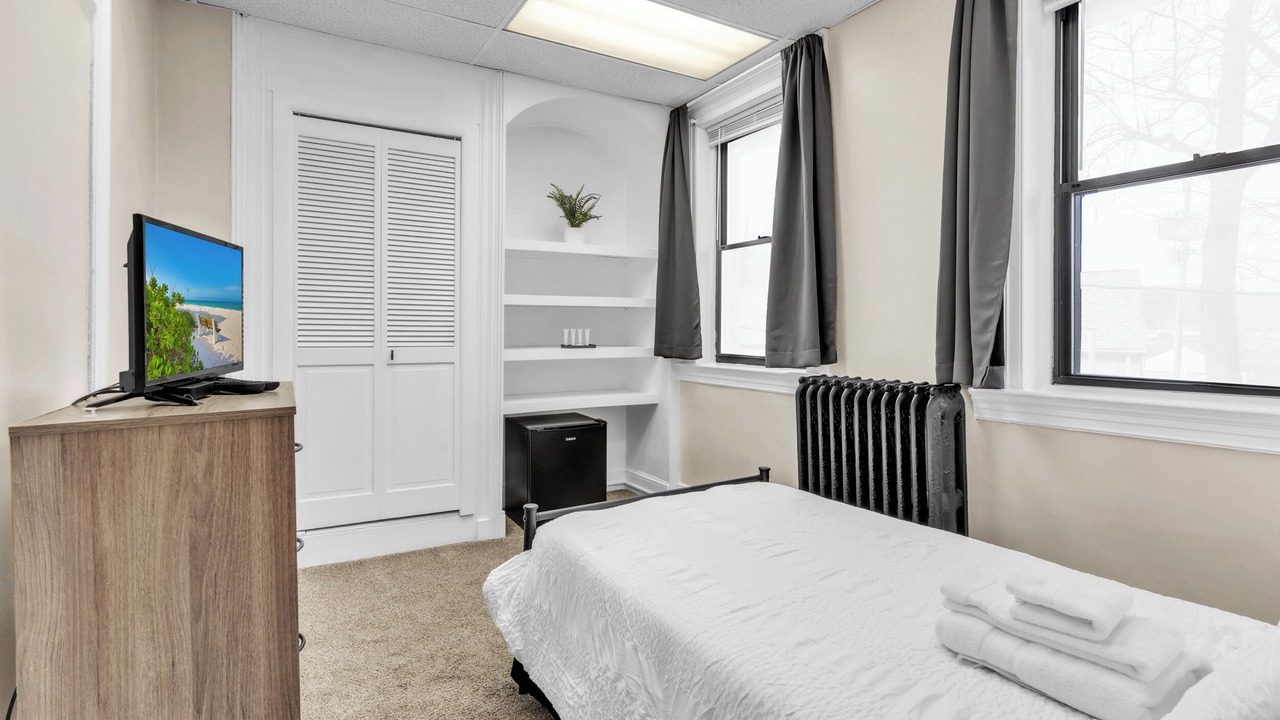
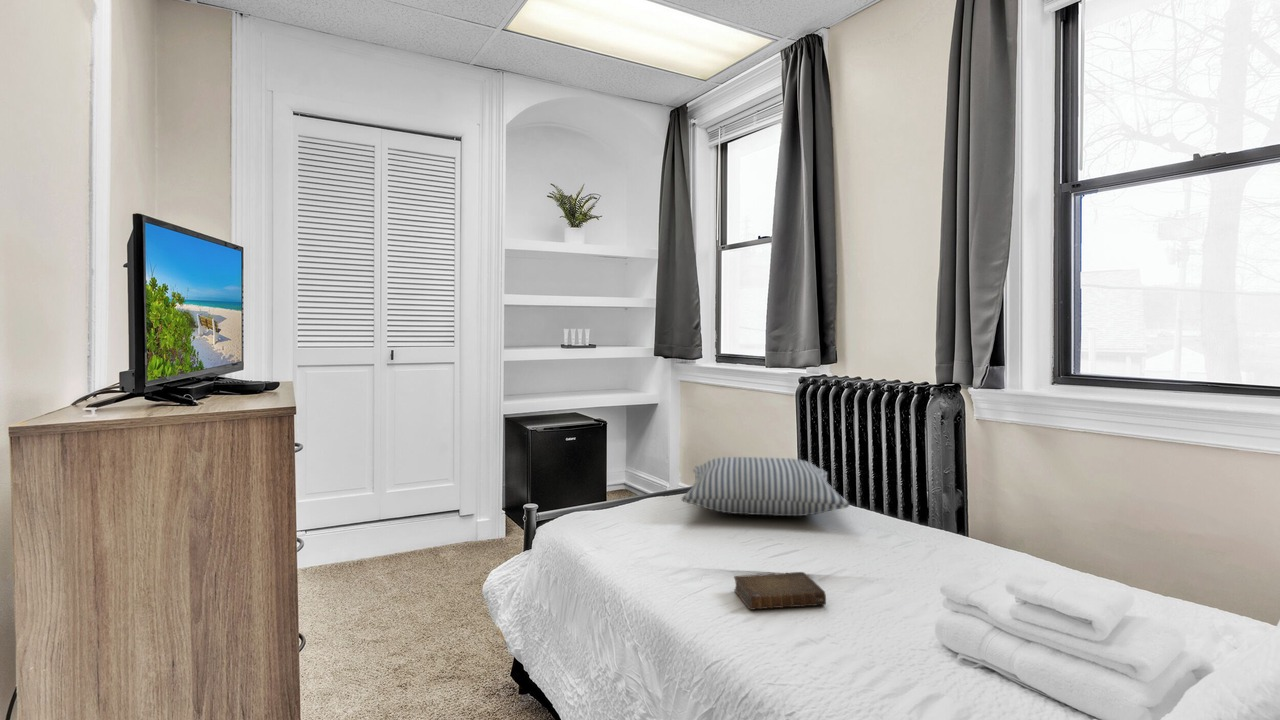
+ pillow [680,456,851,517]
+ book [733,571,827,611]
